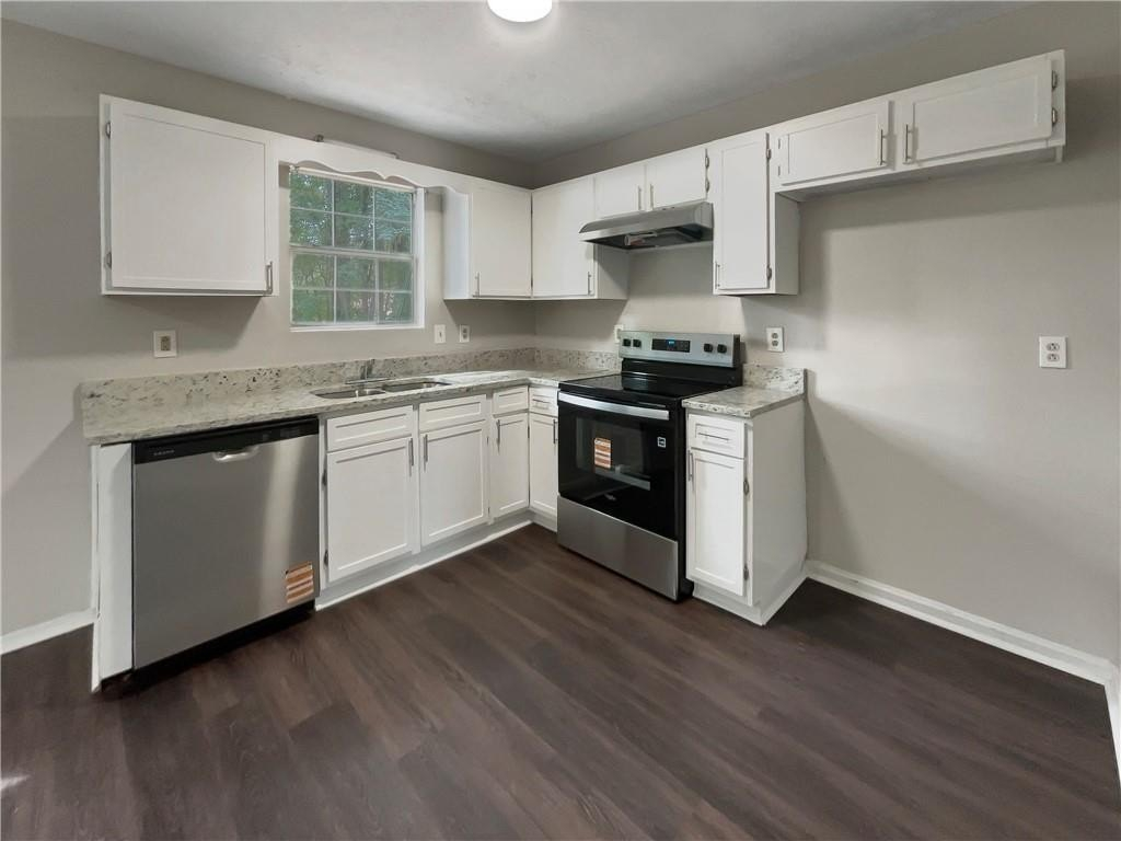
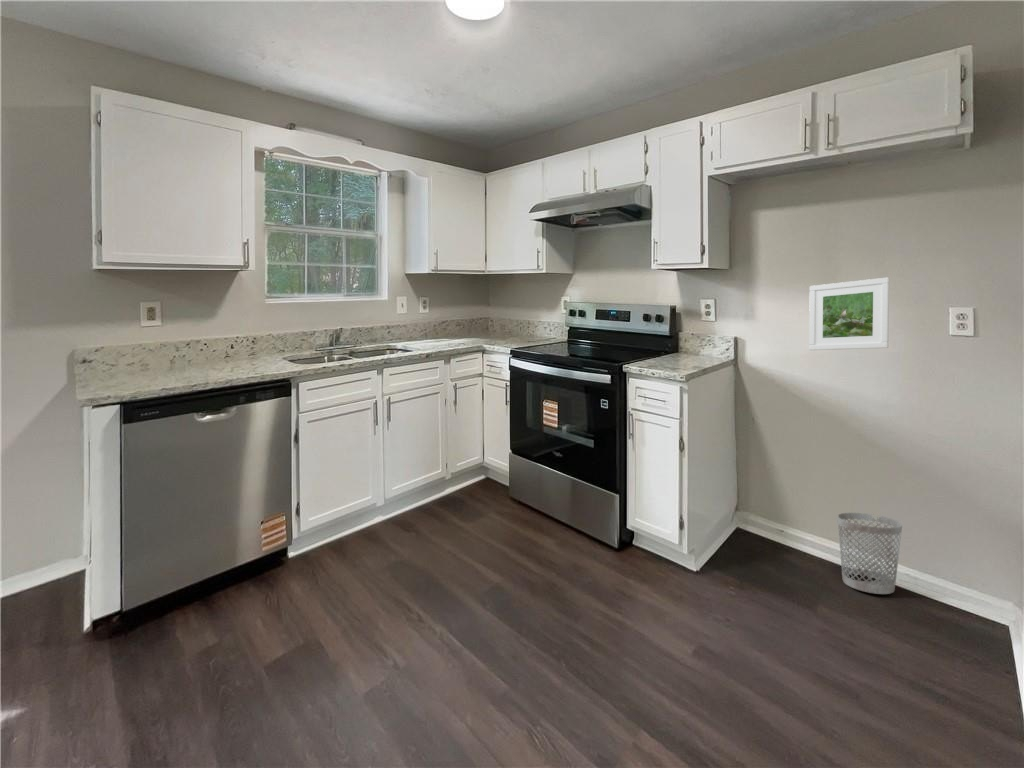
+ wastebasket [836,512,903,595]
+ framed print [808,277,890,351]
